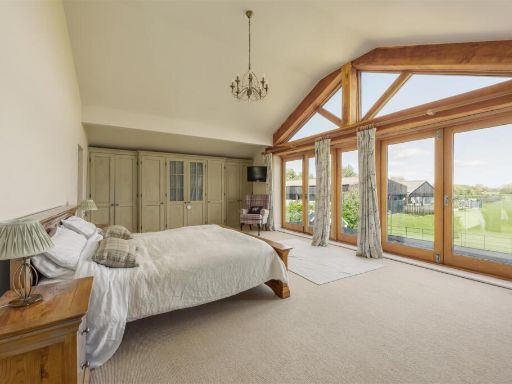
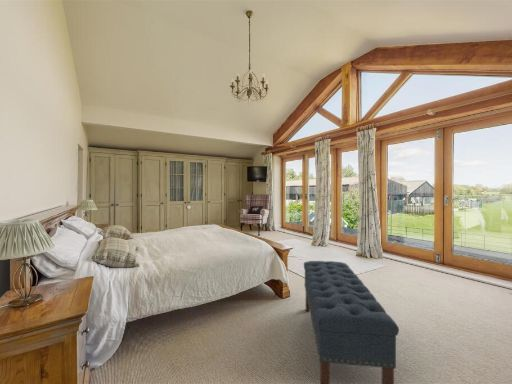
+ bench [303,260,400,384]
